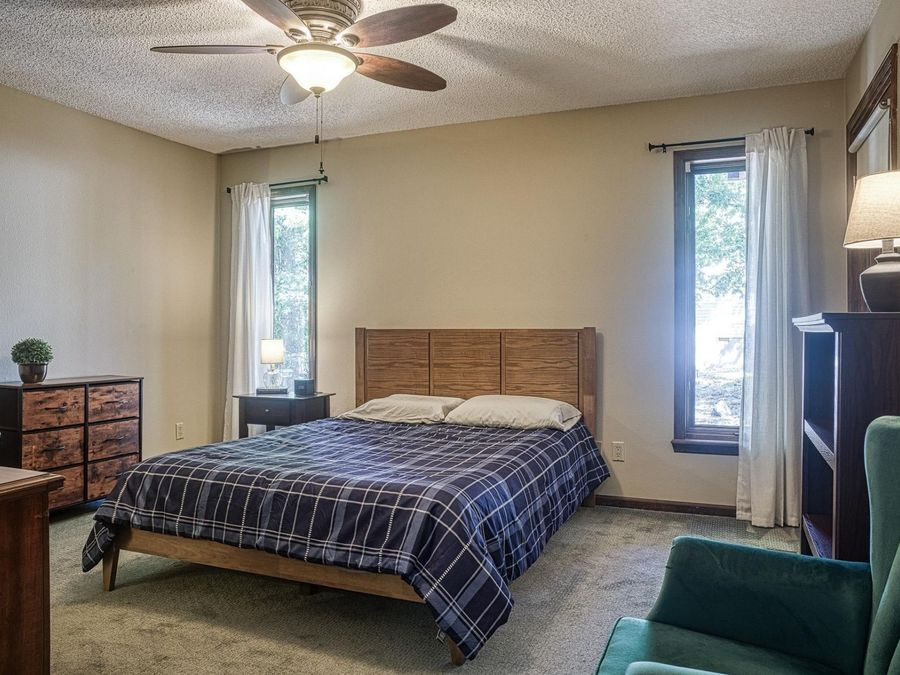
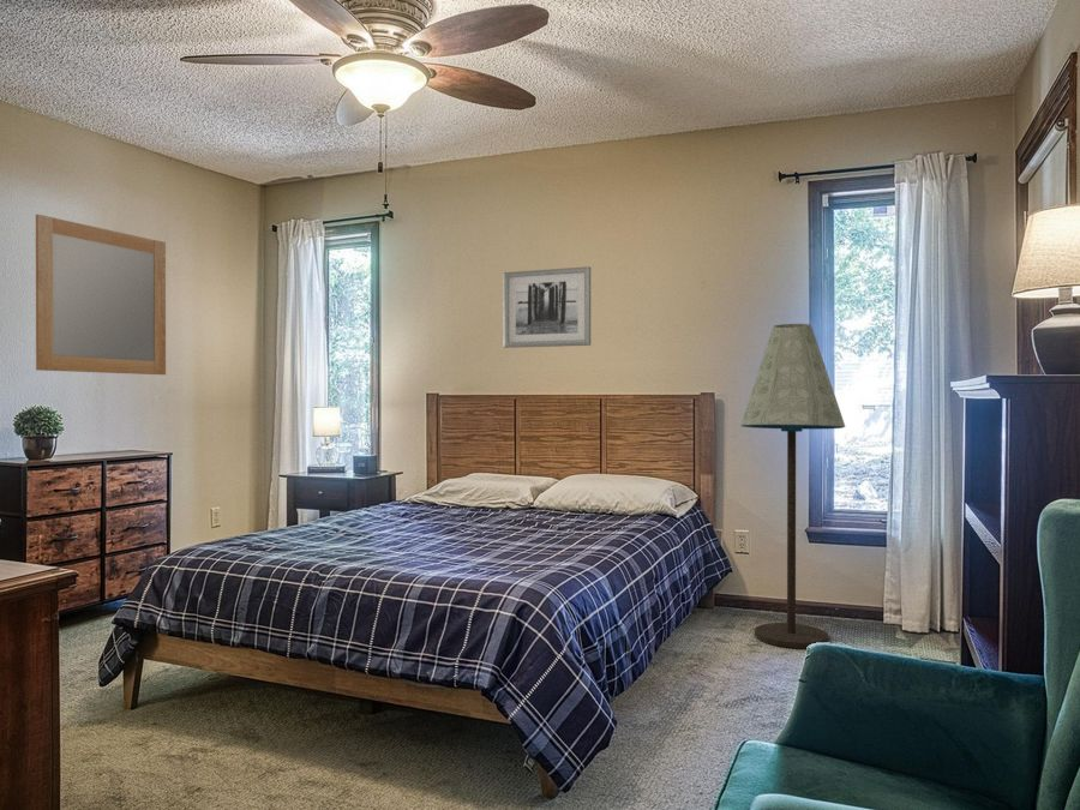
+ home mirror [35,214,167,376]
+ wall art [503,265,592,349]
+ floor lamp [739,323,847,649]
